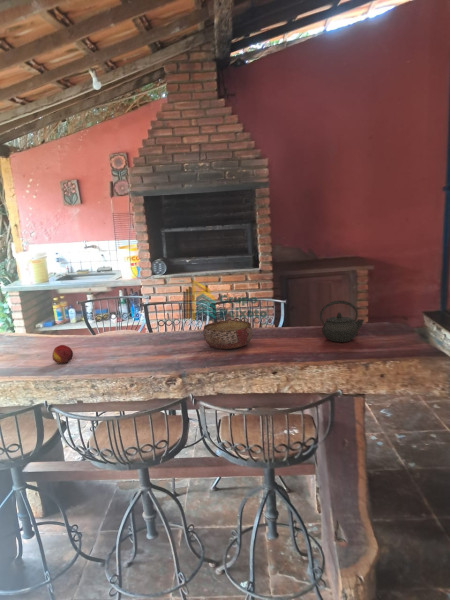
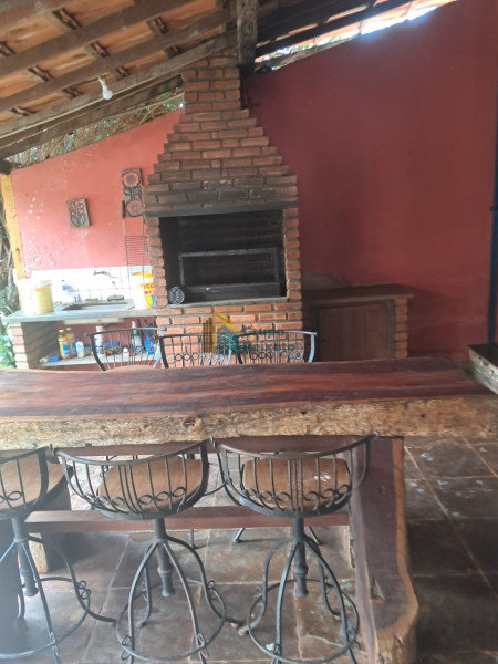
- kettle [319,300,365,343]
- fruit [51,344,74,364]
- bowl [202,319,253,350]
